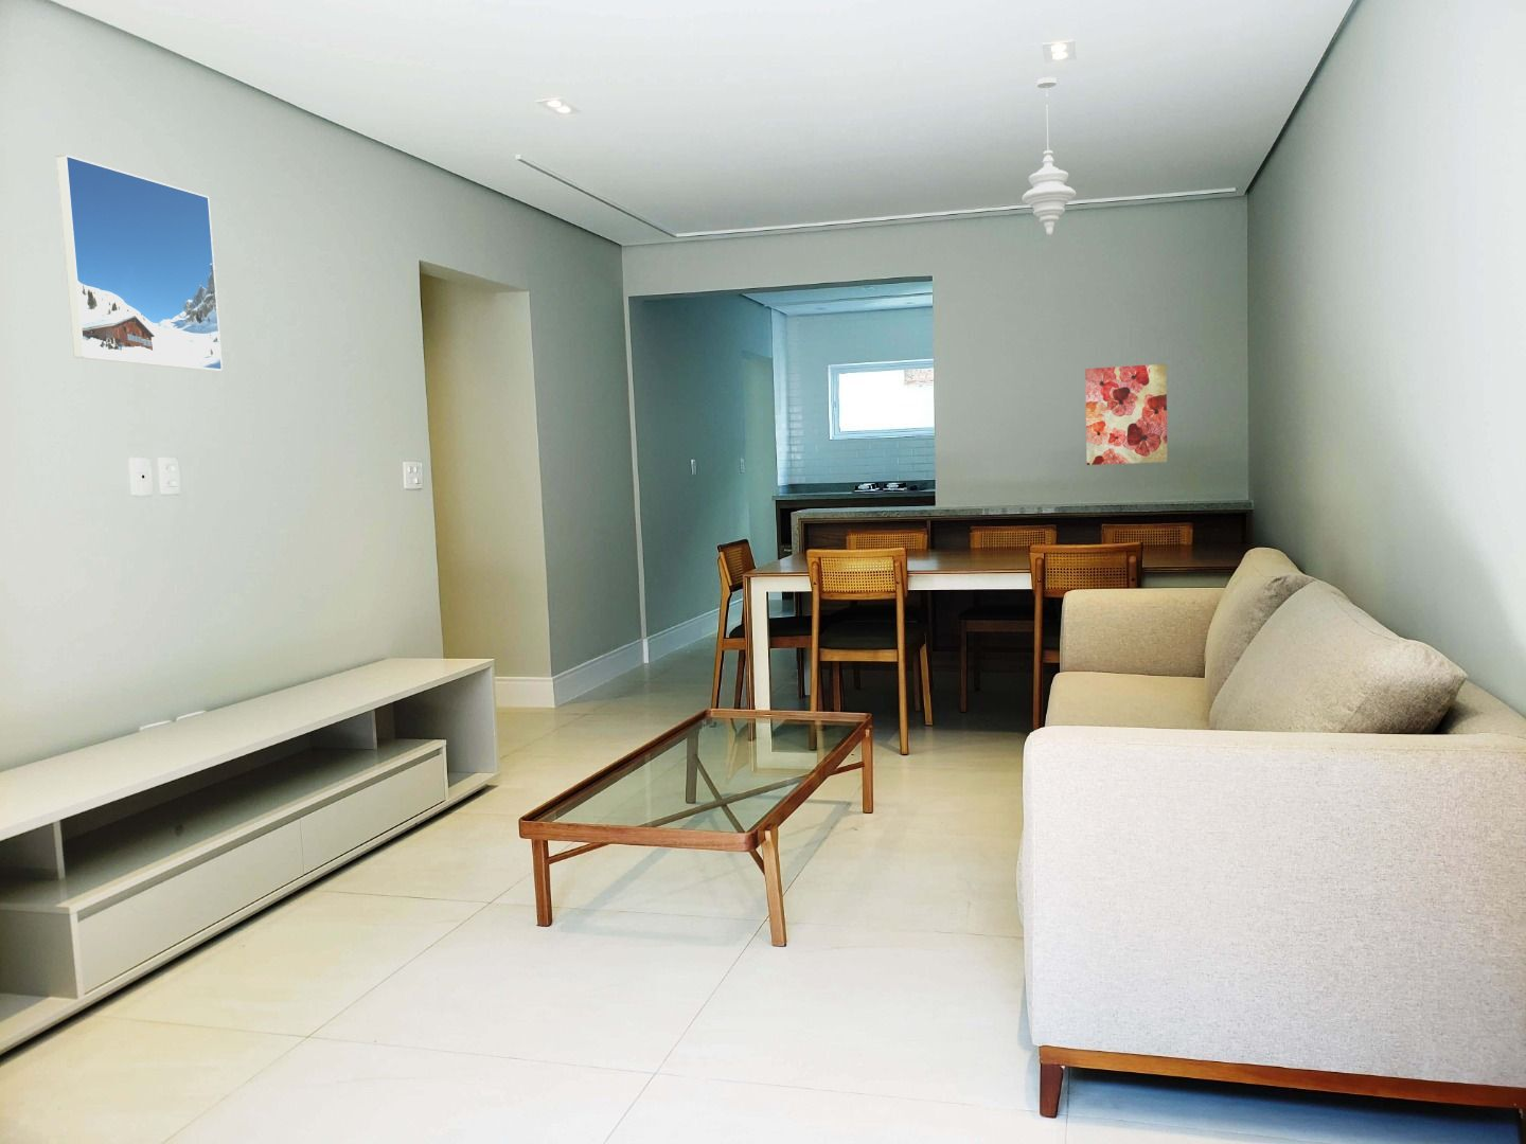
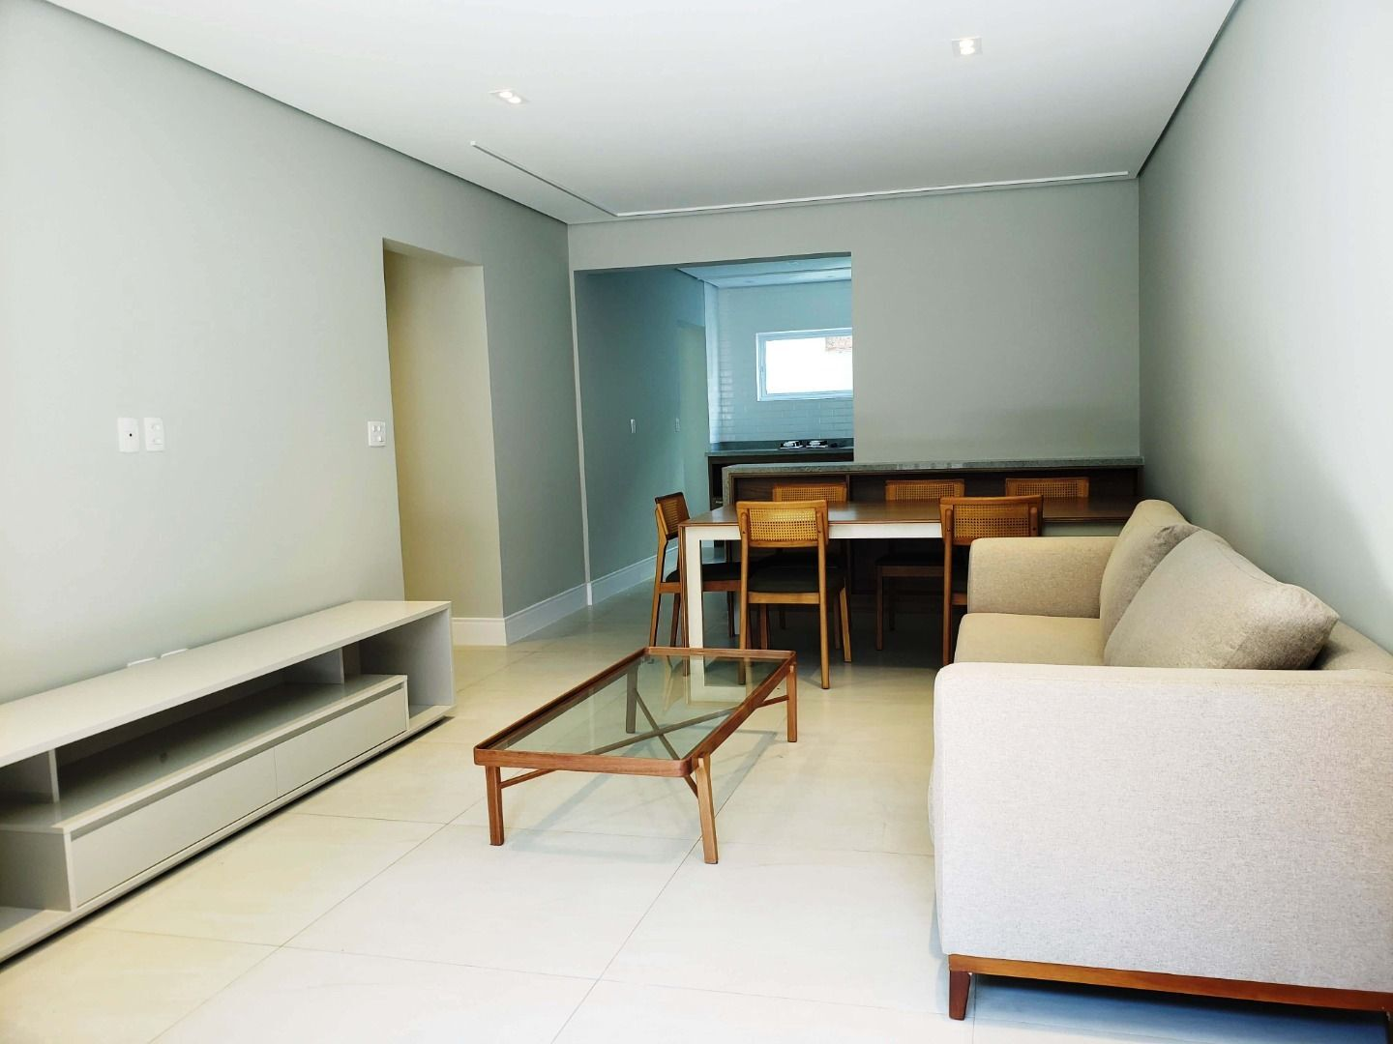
- pendant light [1020,76,1077,237]
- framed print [55,154,223,371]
- wall art [1084,363,1168,466]
